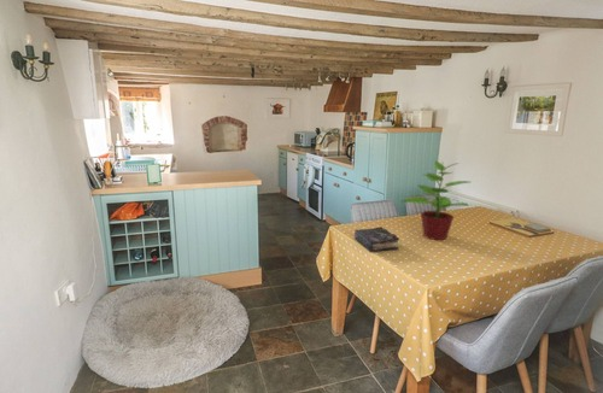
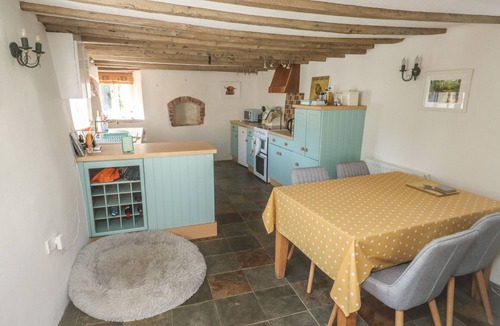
- potted plant [400,160,470,241]
- book [353,225,400,253]
